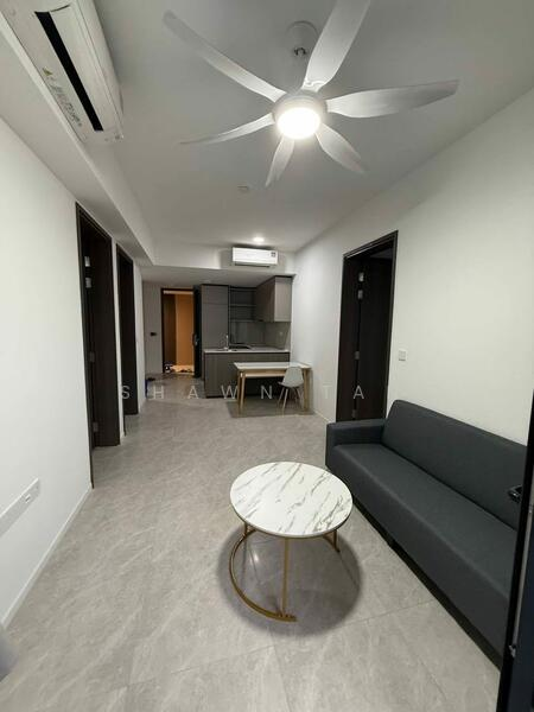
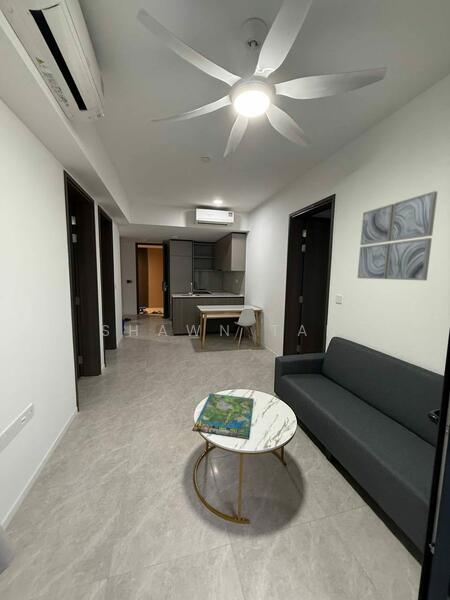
+ board game [191,393,255,440]
+ wall art [356,190,438,281]
